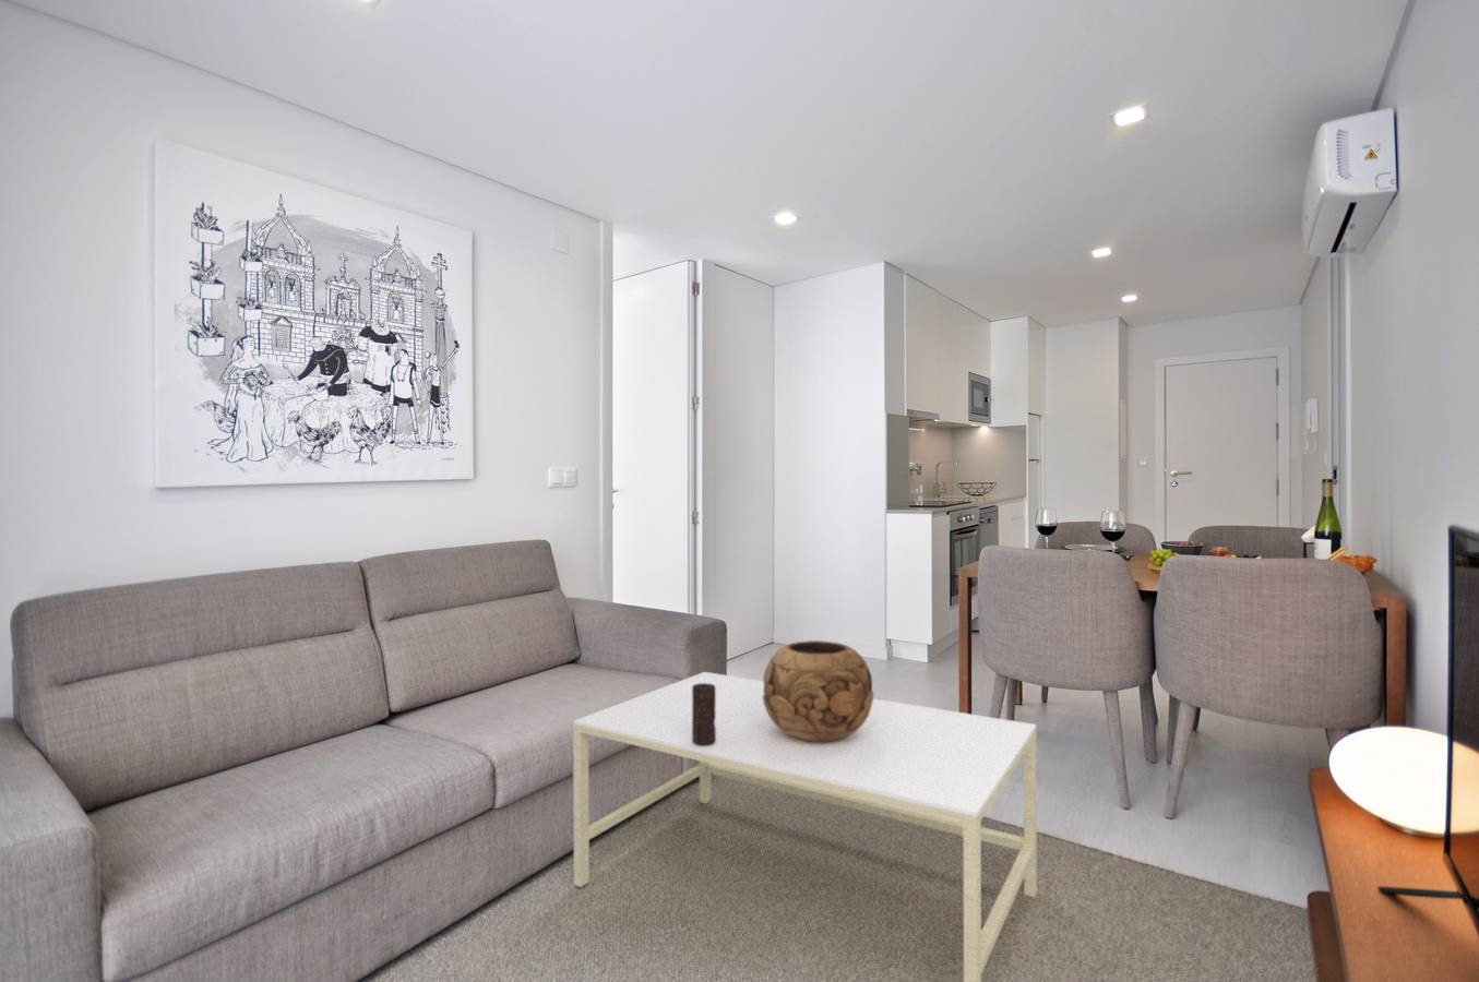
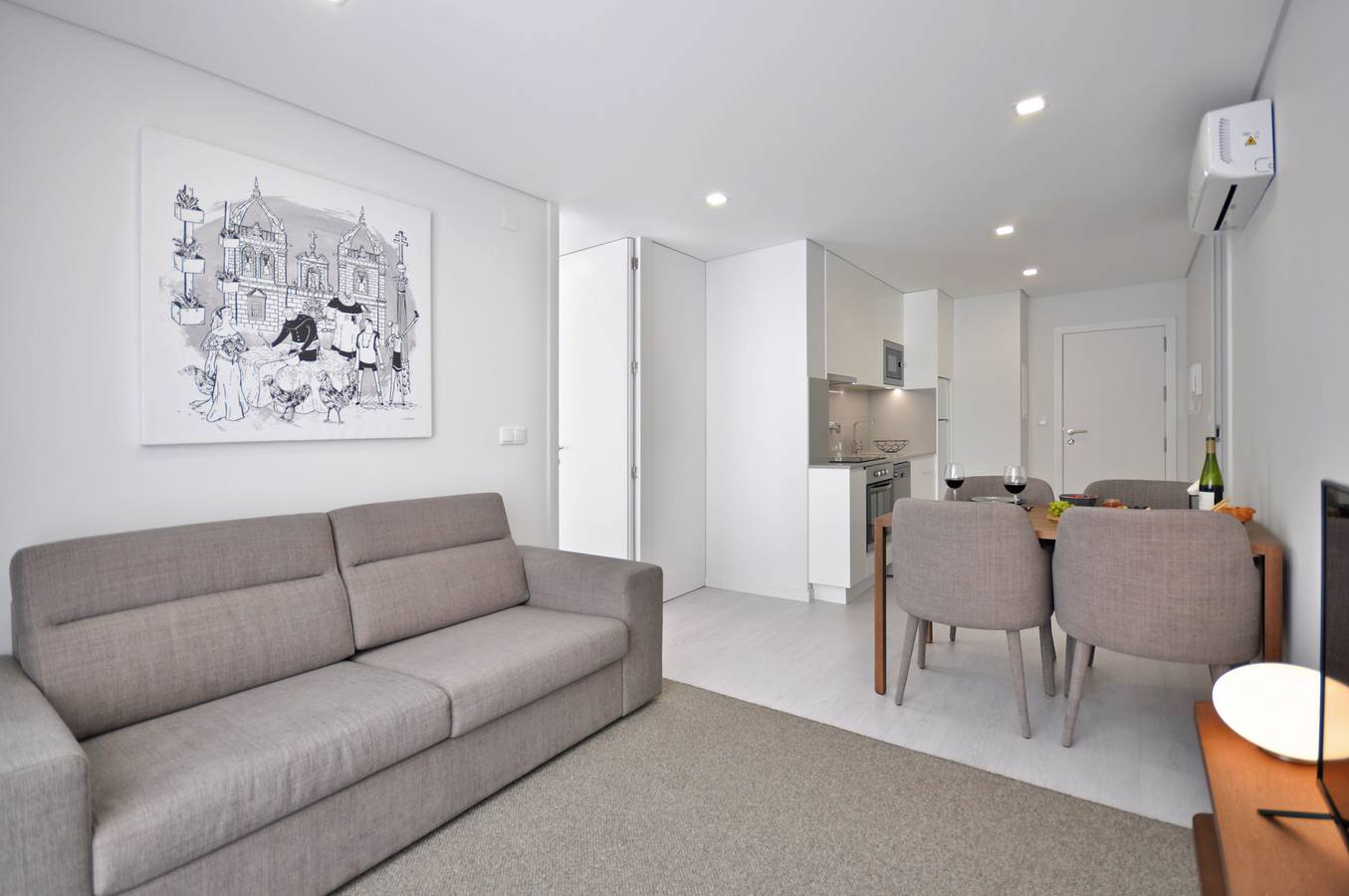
- decorative bowl [762,639,875,743]
- candle [692,683,716,746]
- coffee table [572,671,1038,982]
